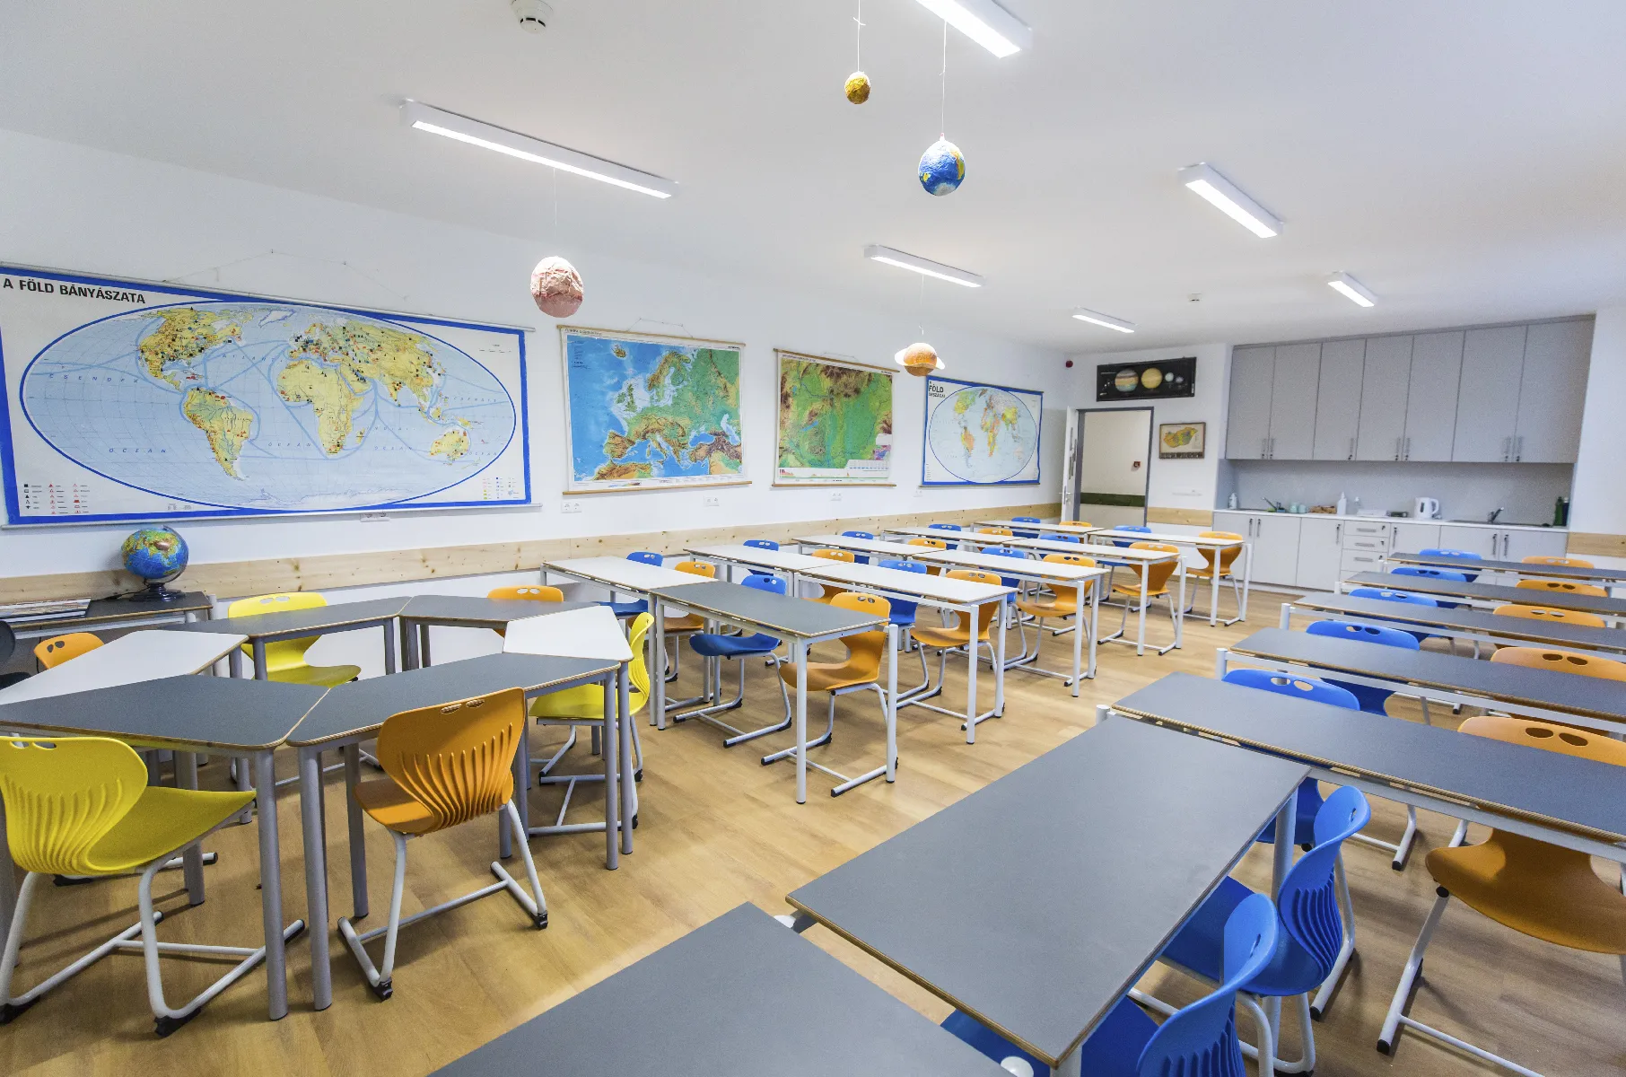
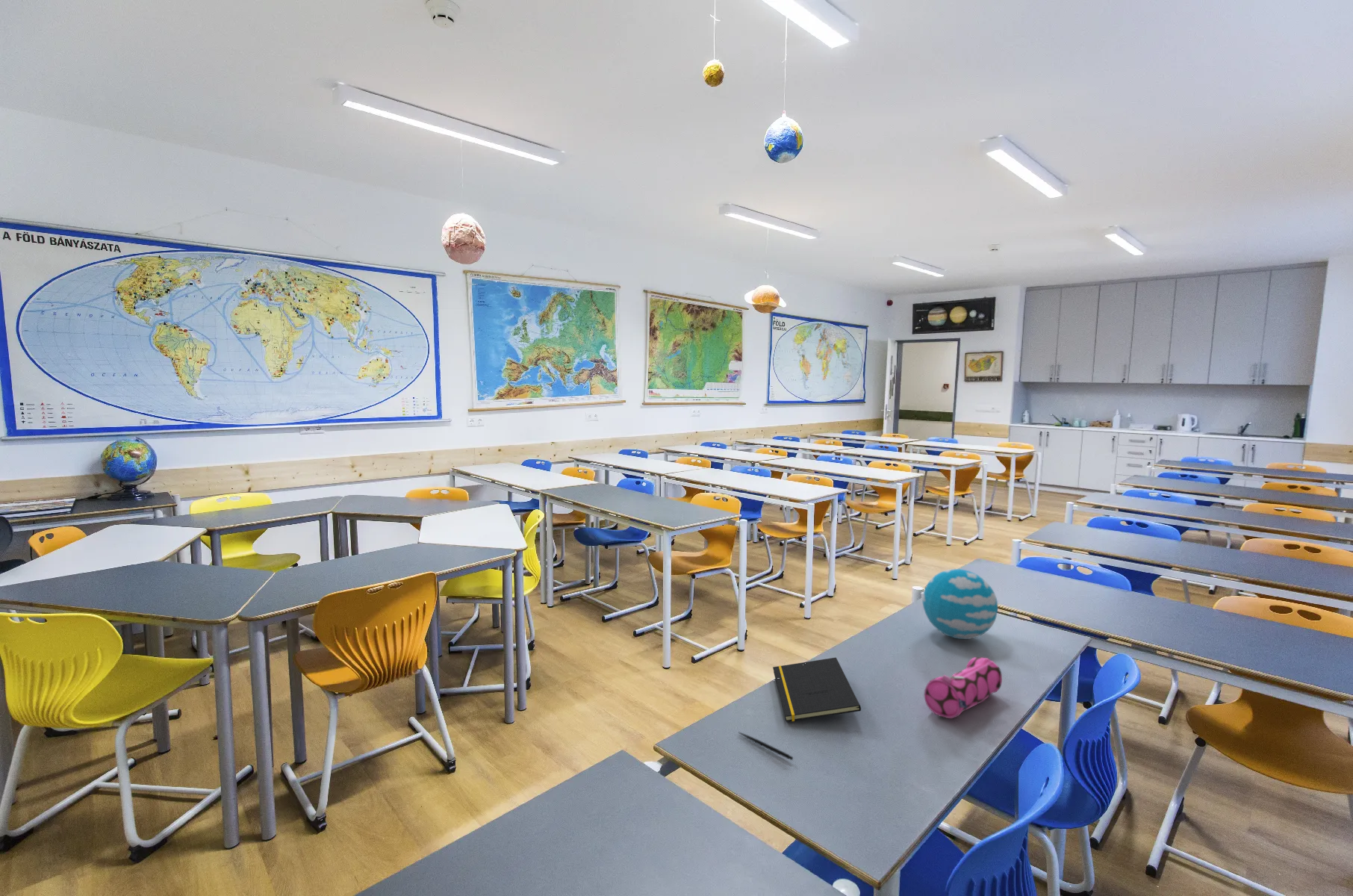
+ pencil case [924,656,1003,719]
+ notepad [772,657,862,723]
+ pen [737,731,794,761]
+ decorative ball [921,568,998,640]
